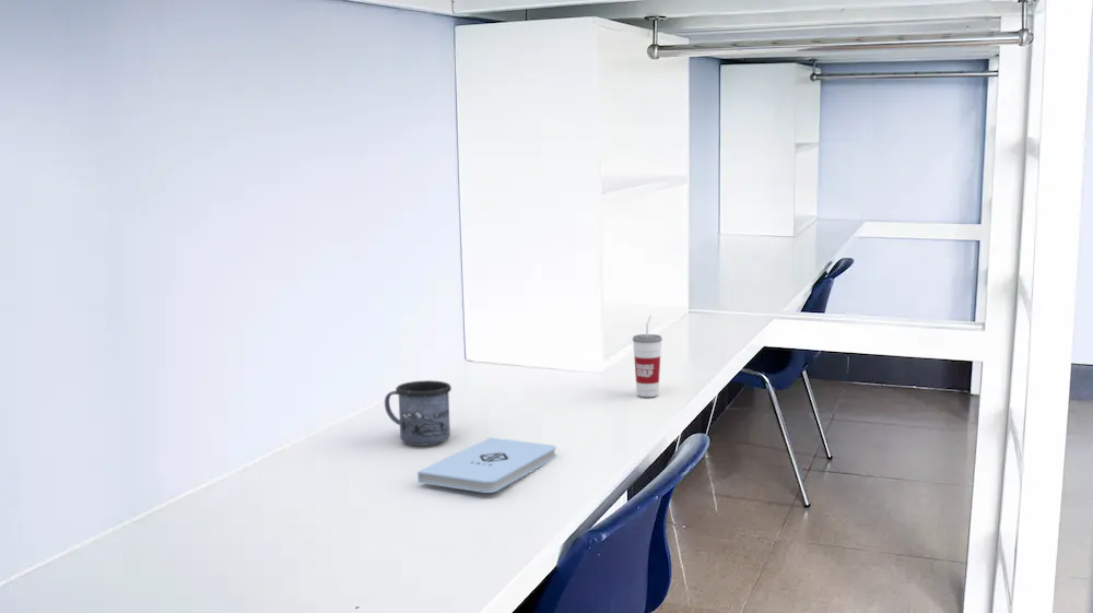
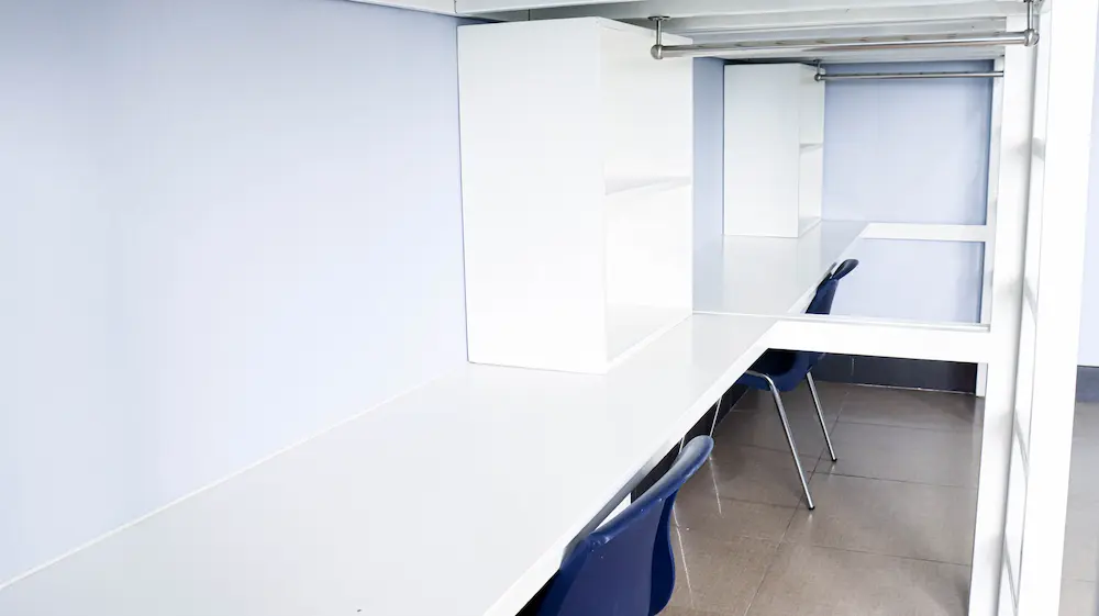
- cup [632,315,663,398]
- notepad [416,437,557,494]
- mug [384,379,453,447]
